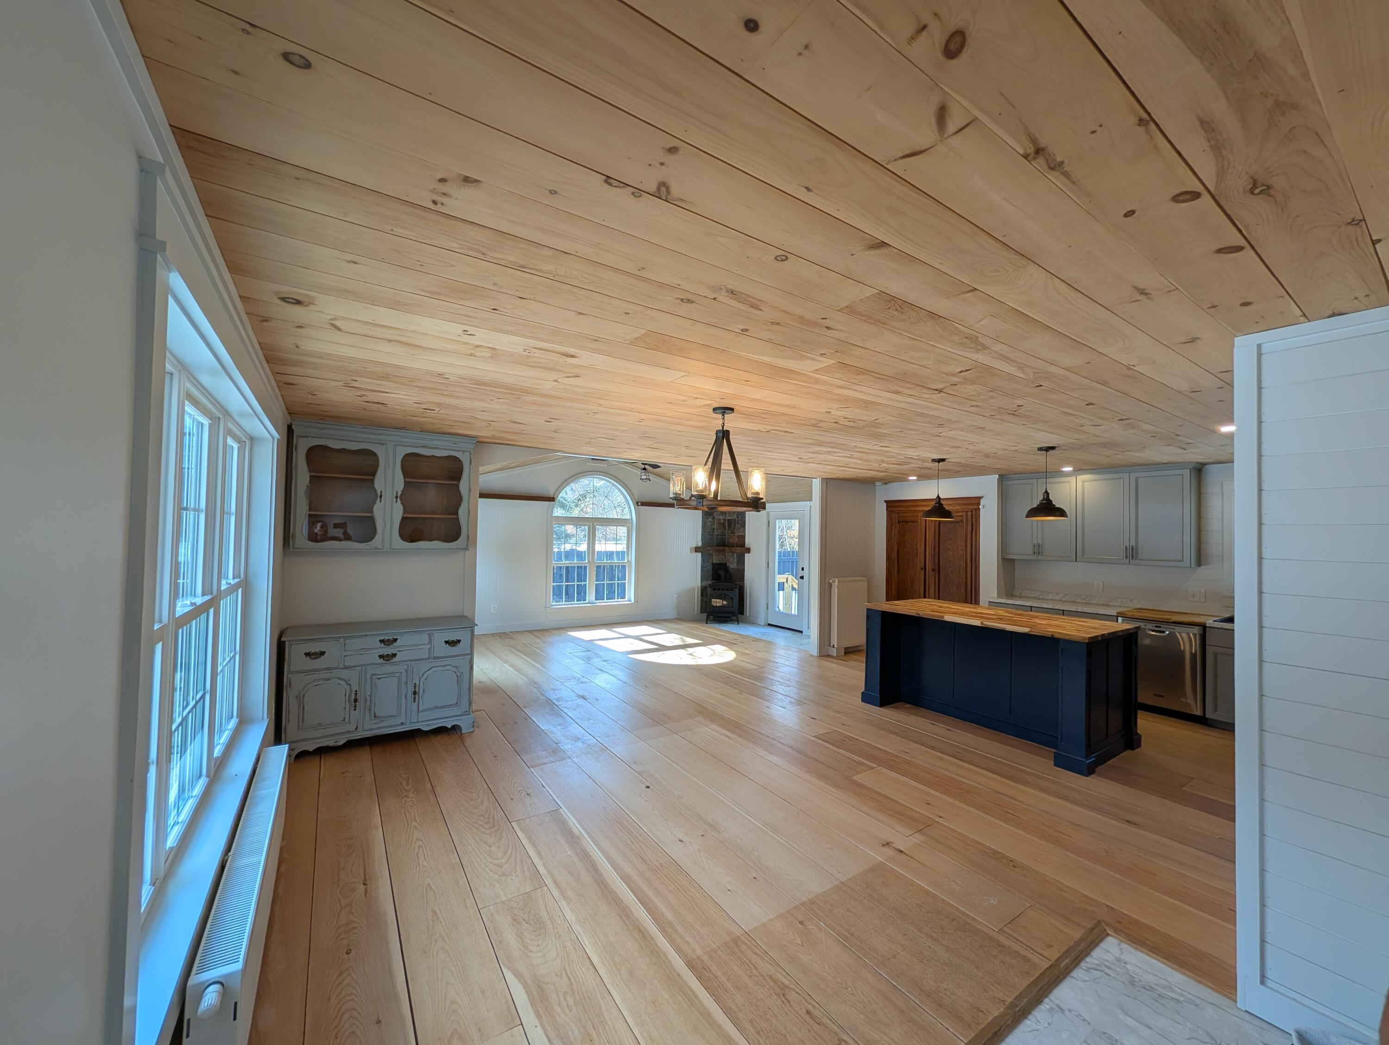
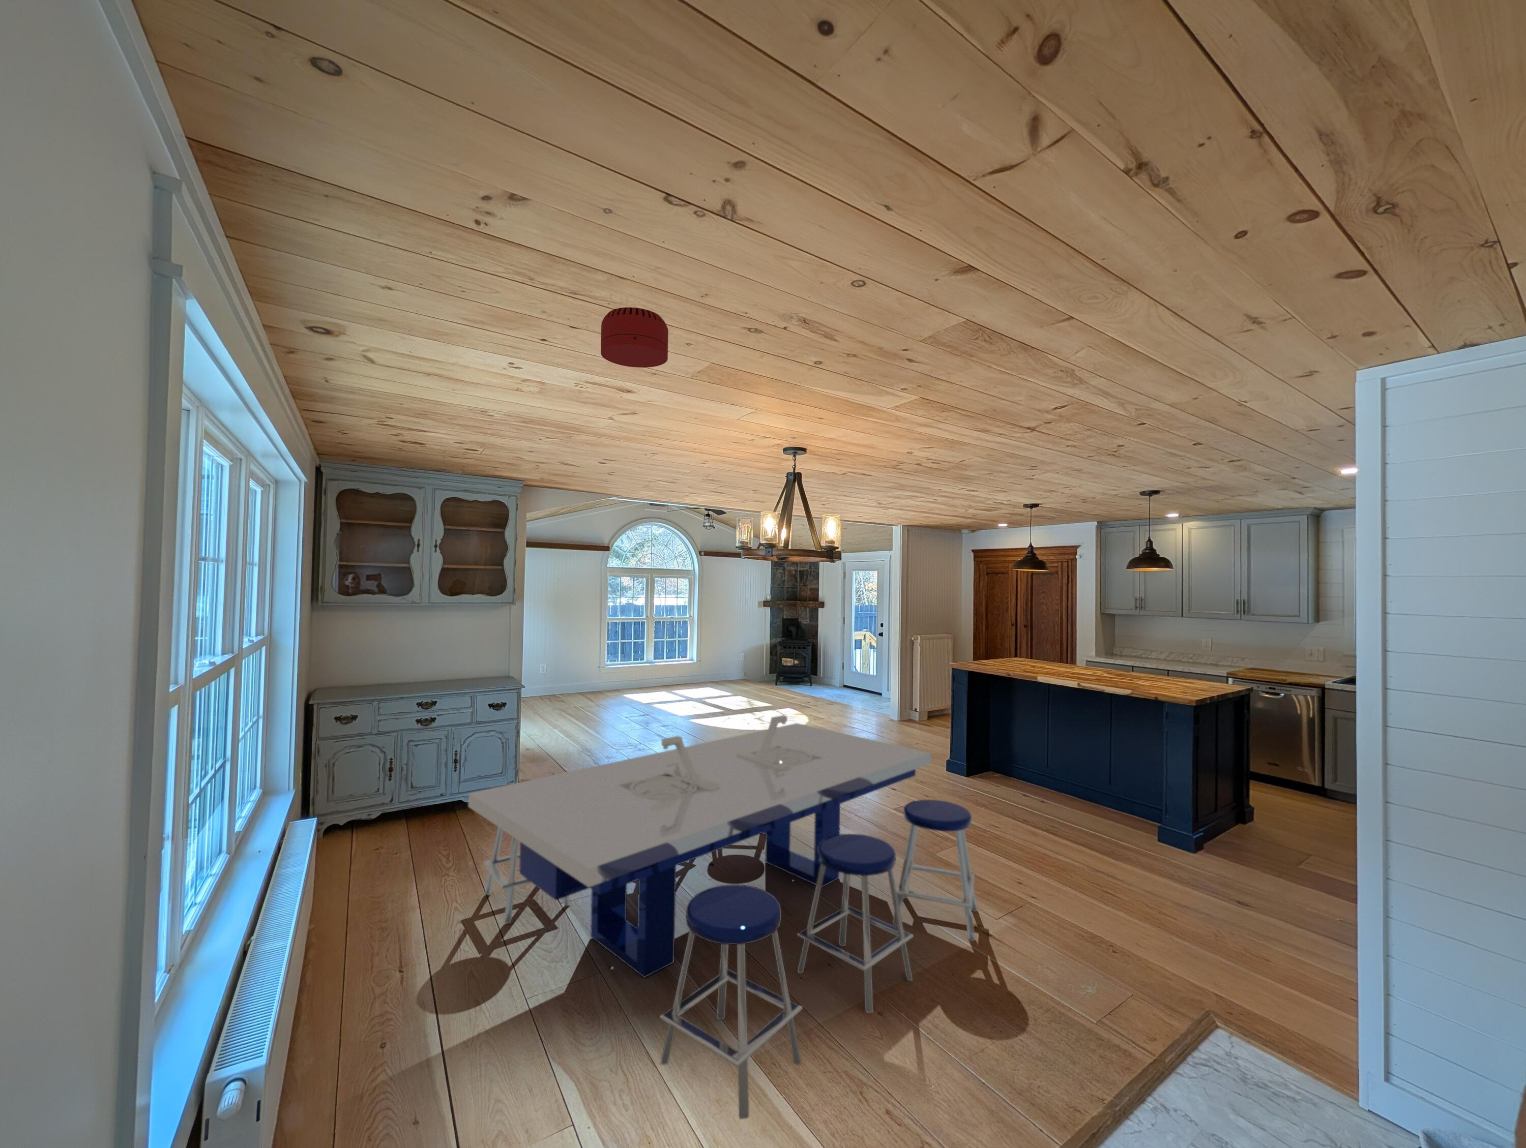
+ smoke detector [601,306,668,368]
+ dining table [468,715,978,1119]
